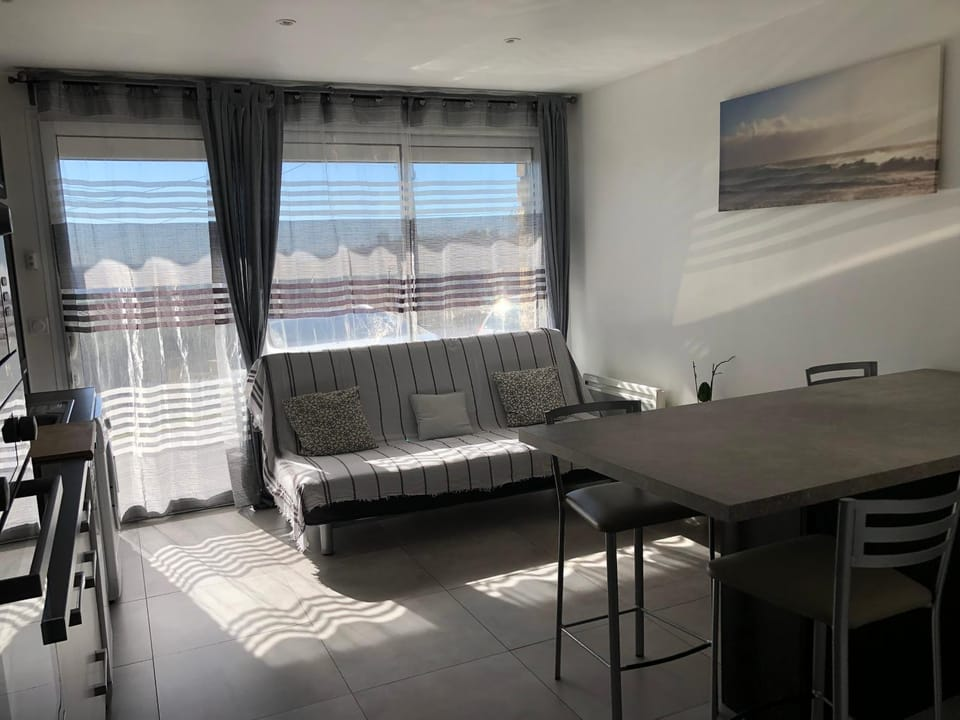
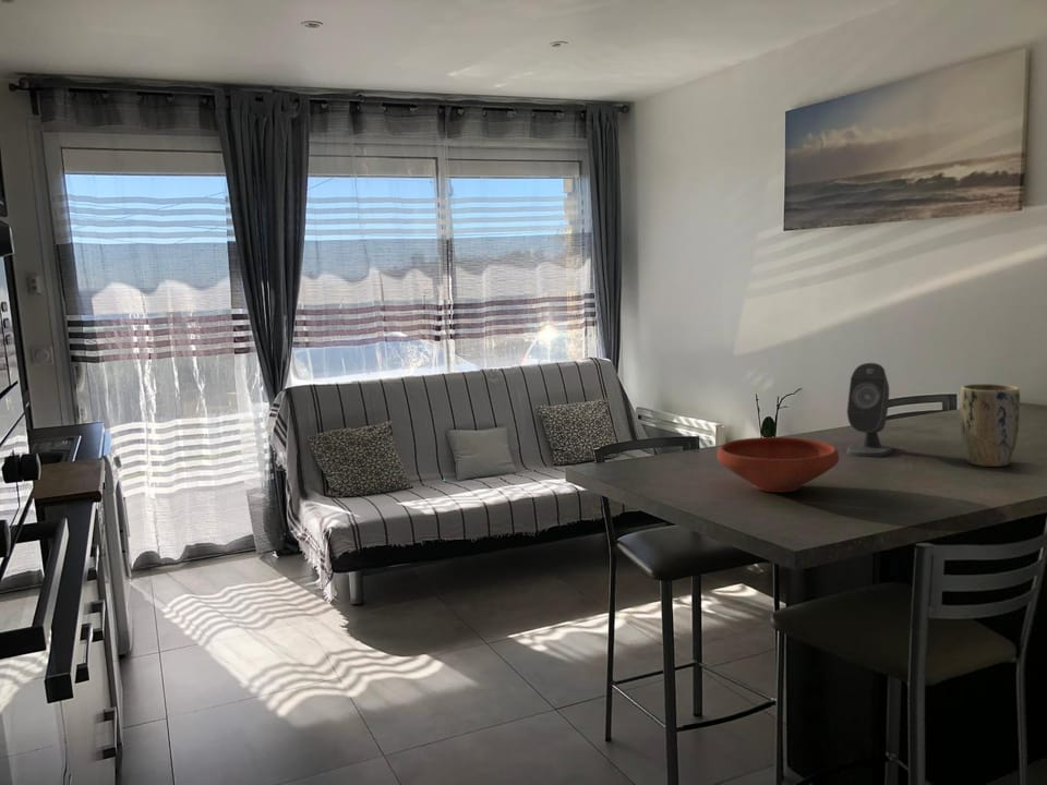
+ bowl [715,436,840,494]
+ speaker [845,362,894,458]
+ plant pot [959,383,1021,468]
